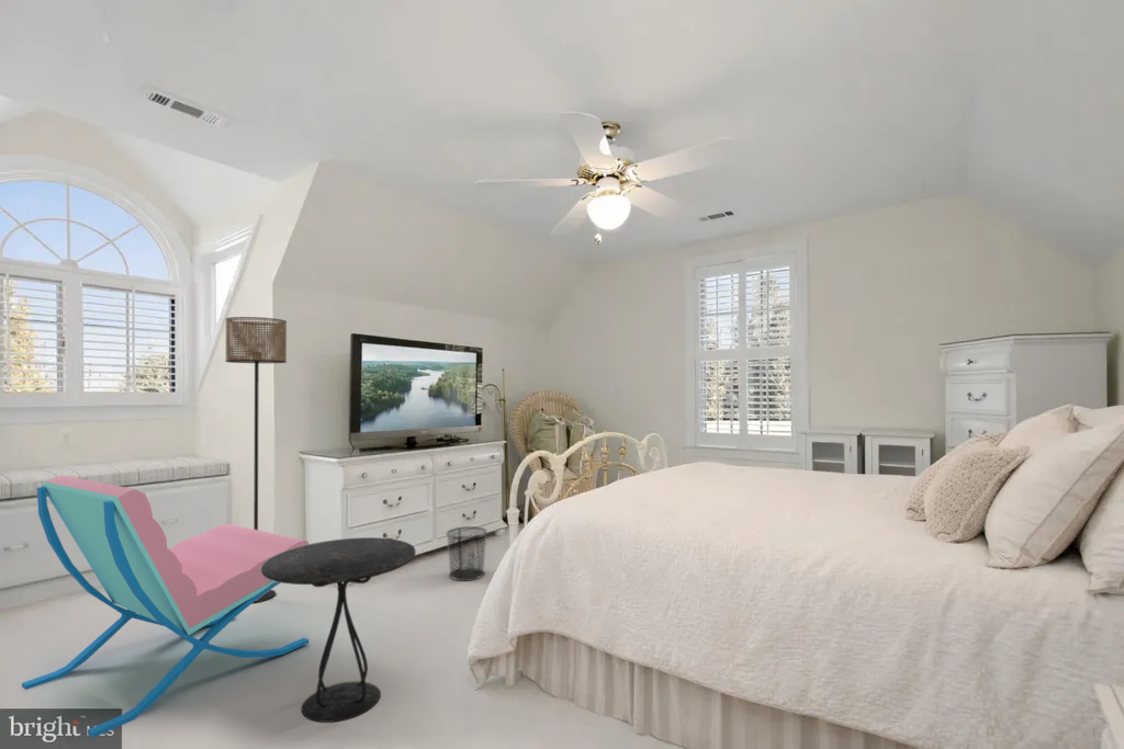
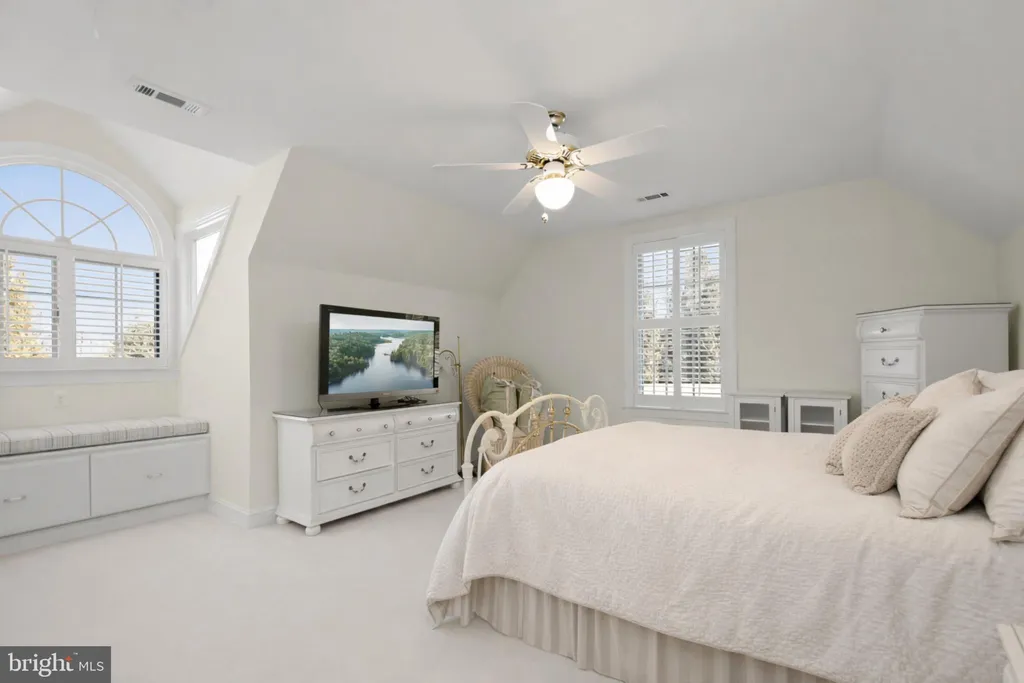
- lounge chair [21,474,310,739]
- waste bin [445,525,488,582]
- side table [261,536,417,724]
- floor lamp [224,316,288,604]
